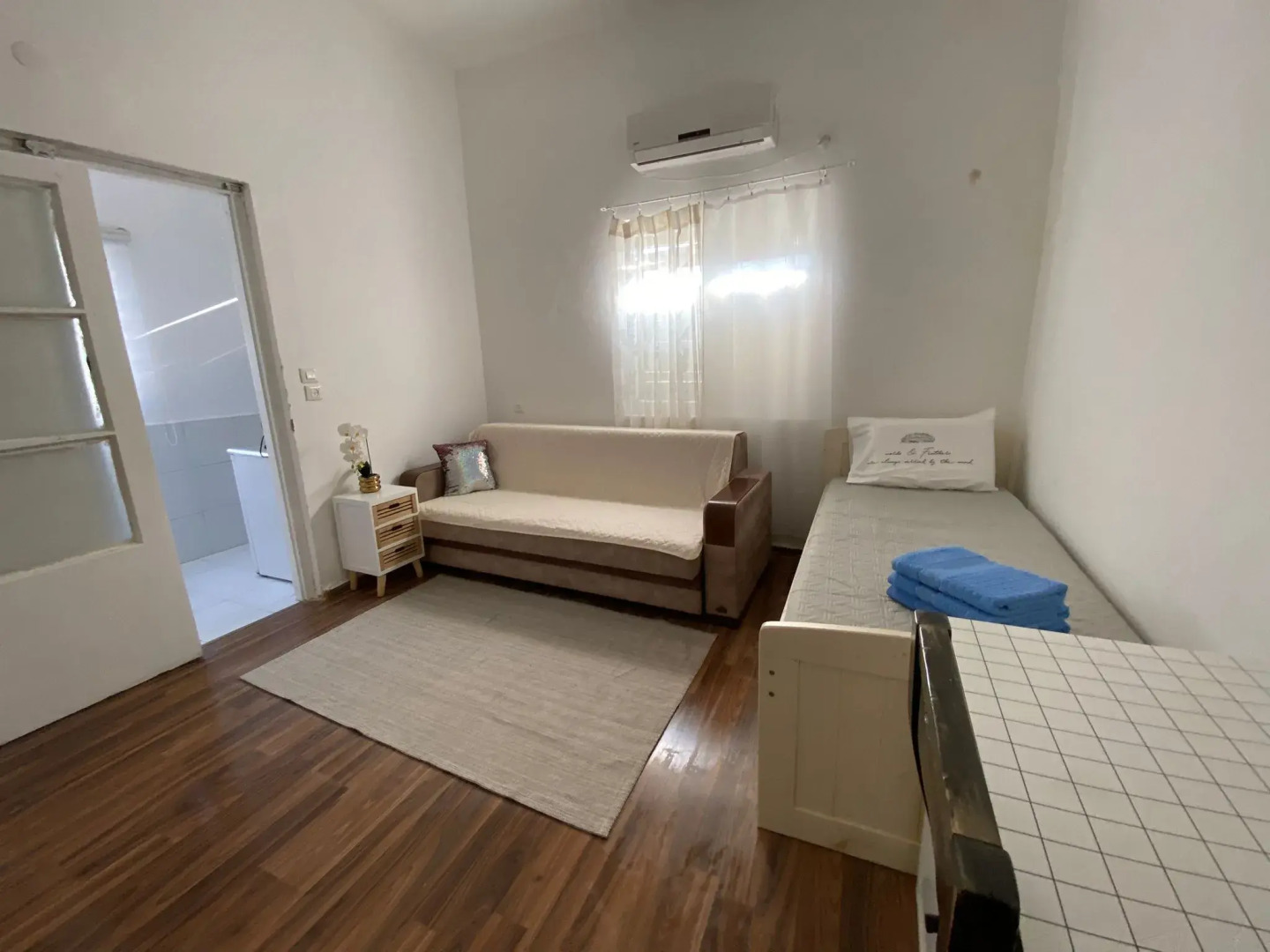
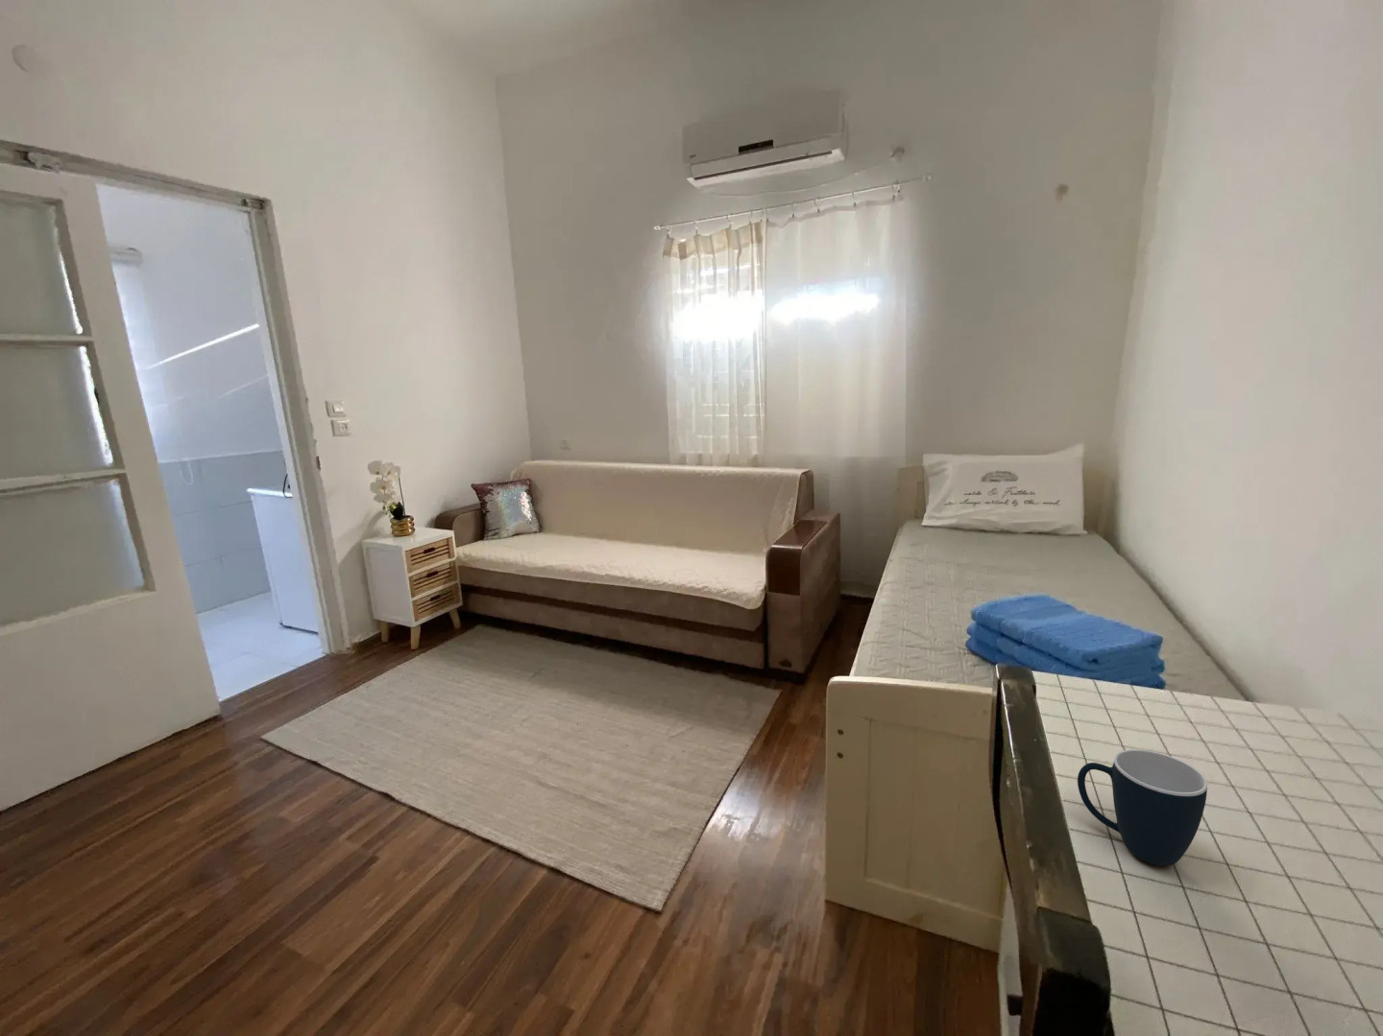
+ mug [1077,749,1208,866]
